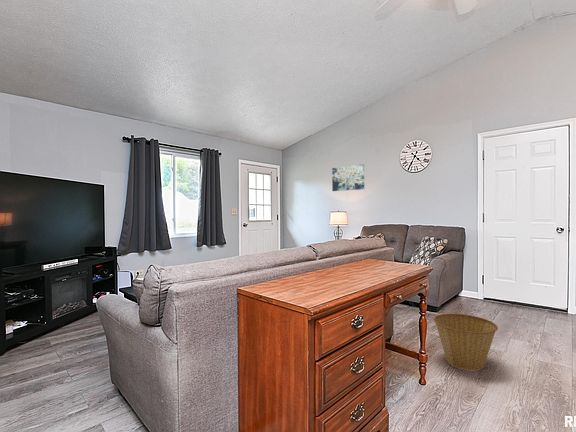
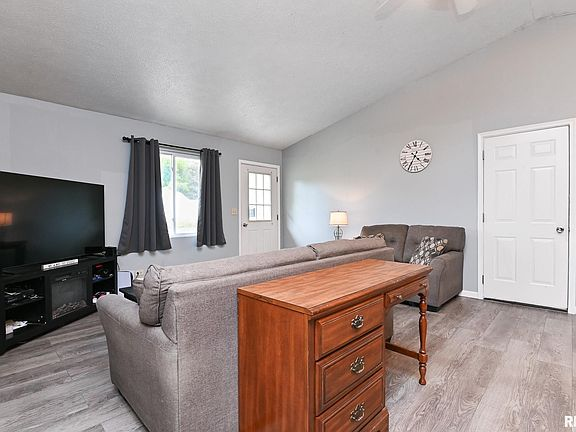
- wall art [331,163,365,192]
- basket [432,313,499,371]
